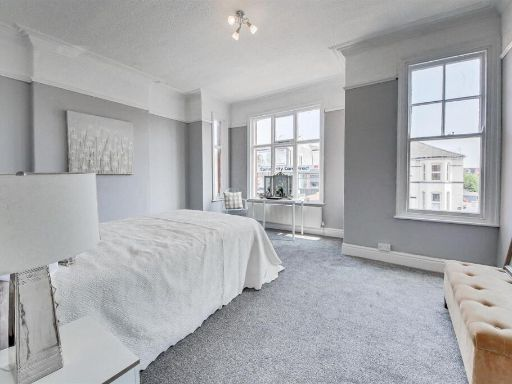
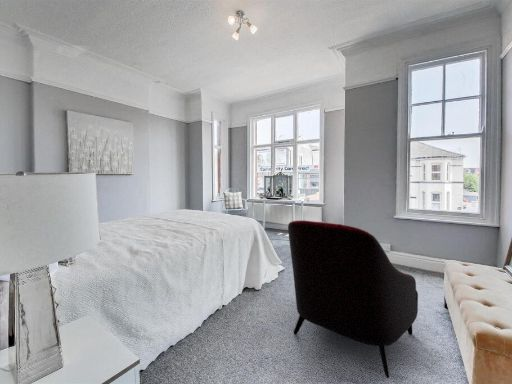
+ armchair [287,219,419,379]
